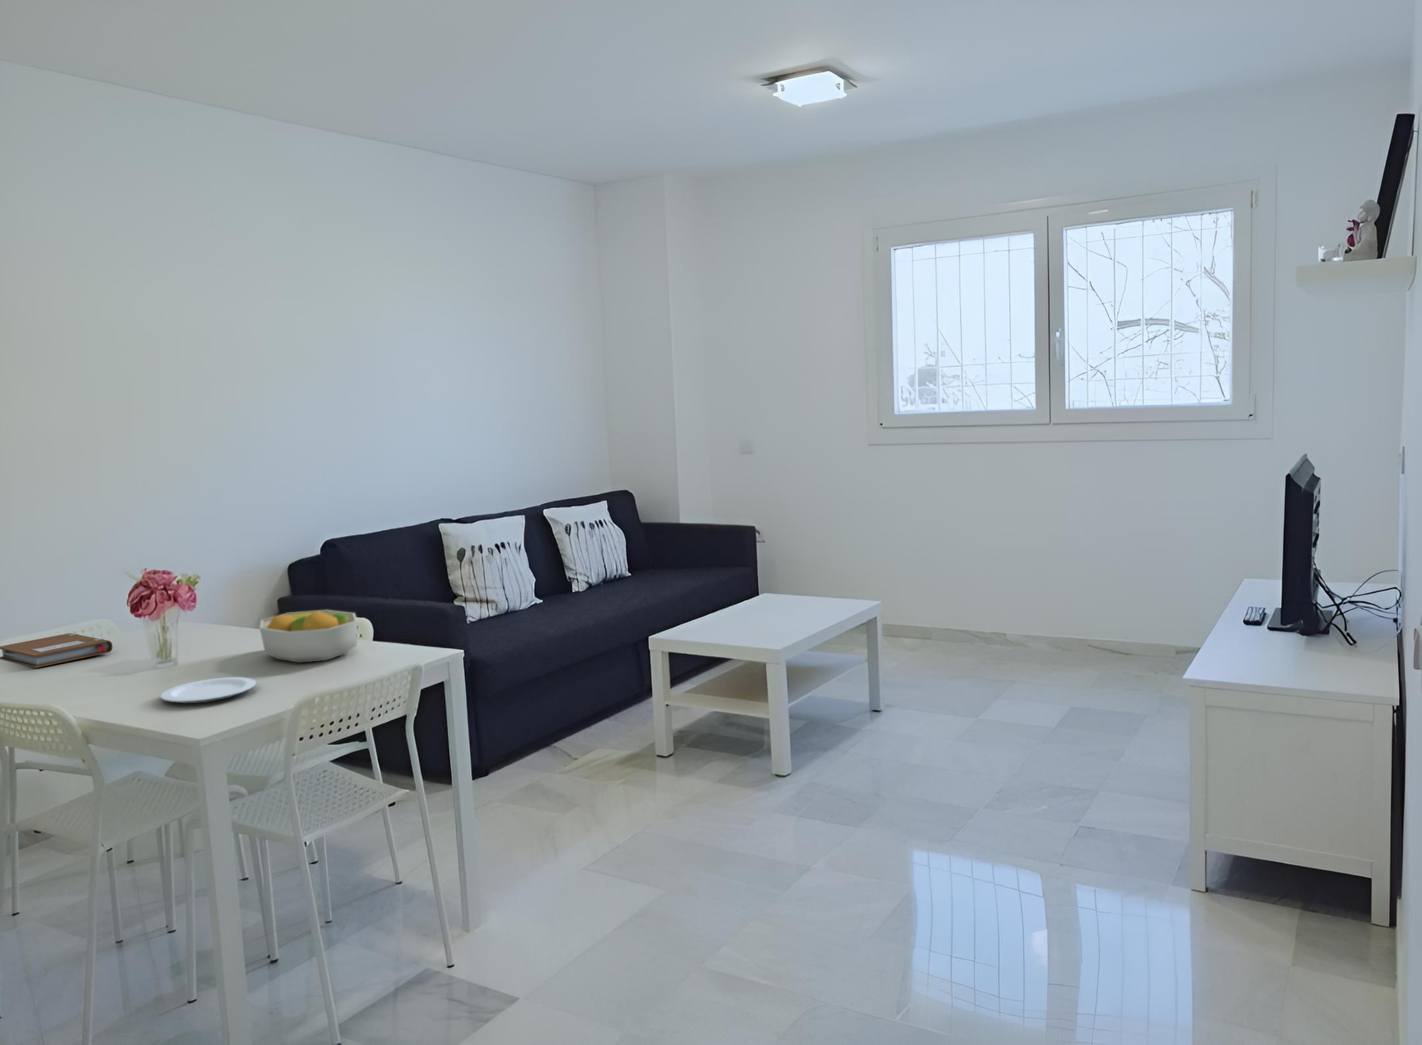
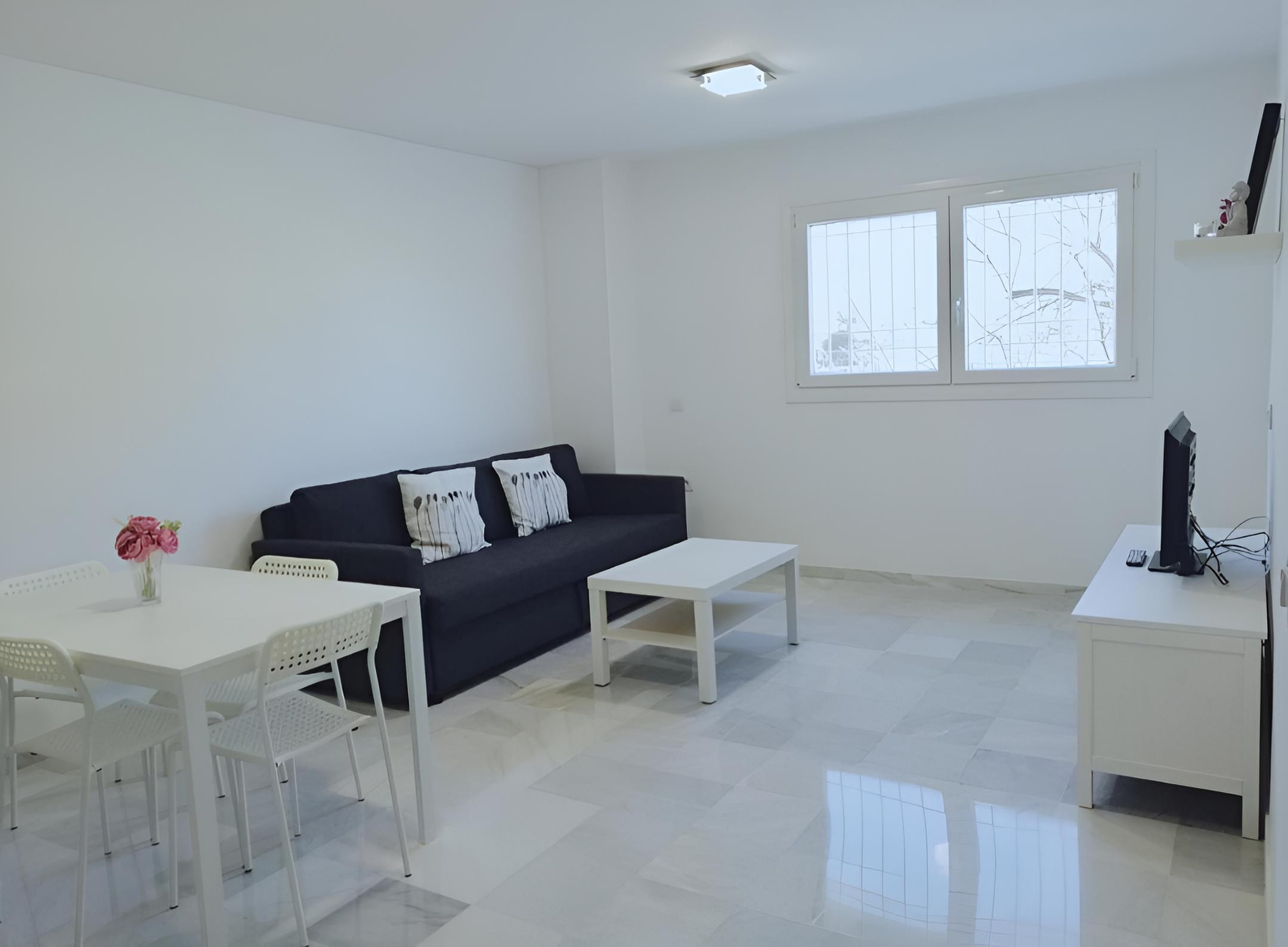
- notebook [0,633,114,669]
- plate [159,676,257,704]
- fruit bowl [258,609,358,663]
